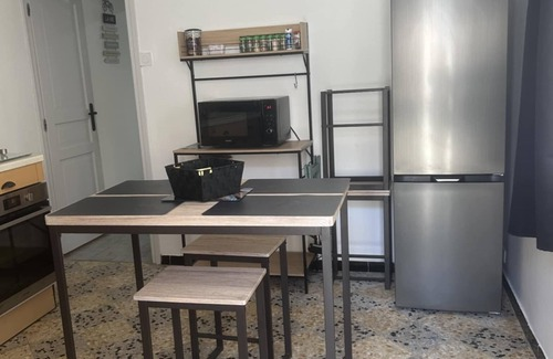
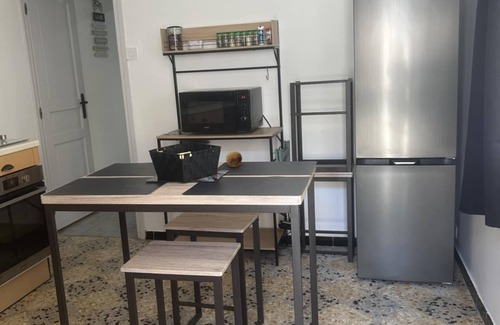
+ fruit [225,150,243,168]
